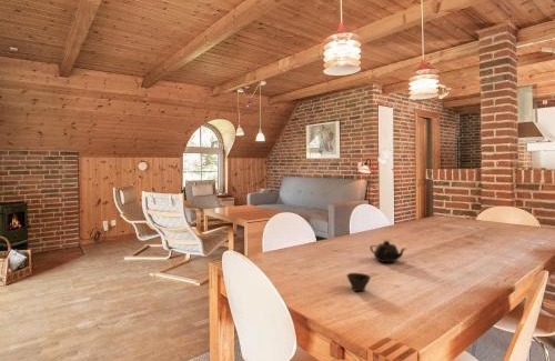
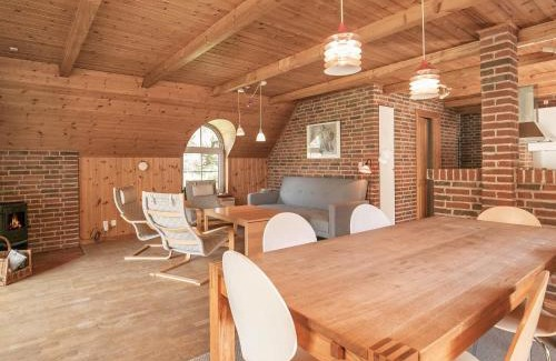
- cup [345,272,372,292]
- teapot [369,240,406,263]
